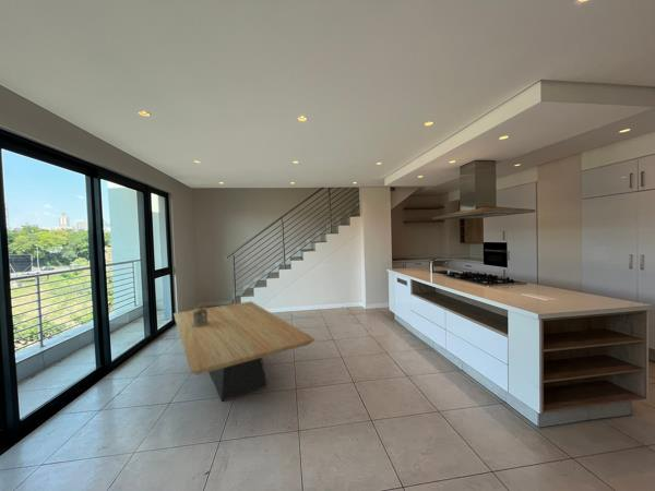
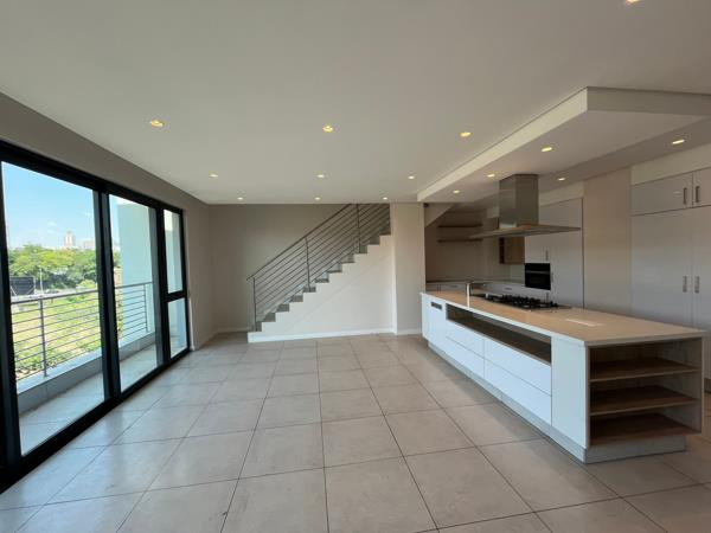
- dining table [172,300,317,403]
- beer mug [191,300,210,327]
